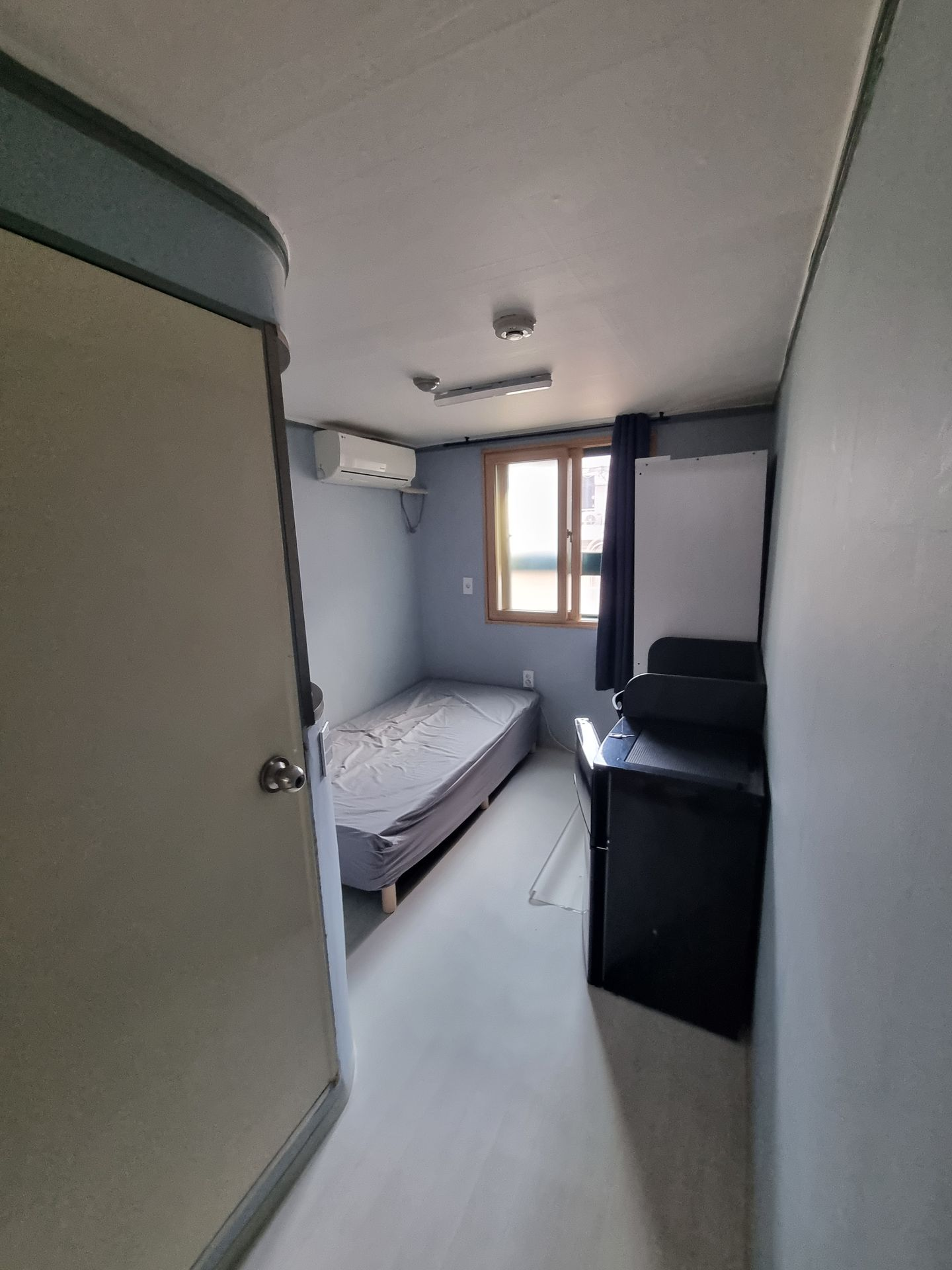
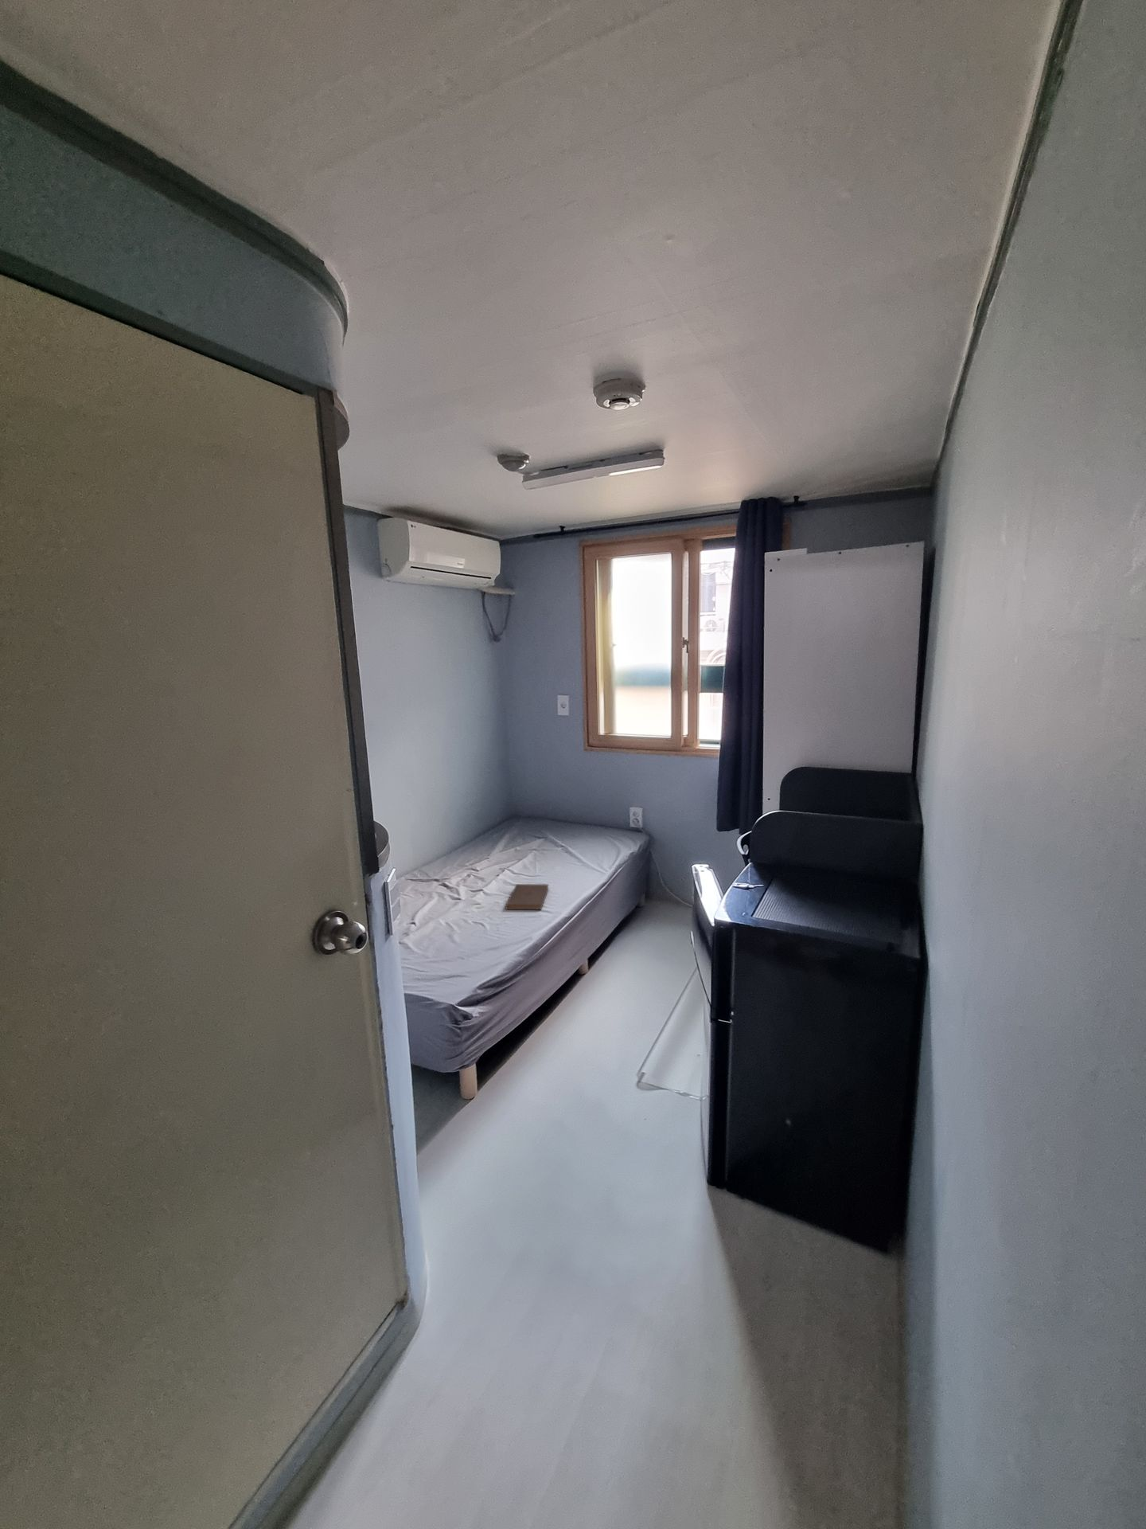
+ book [504,884,550,910]
